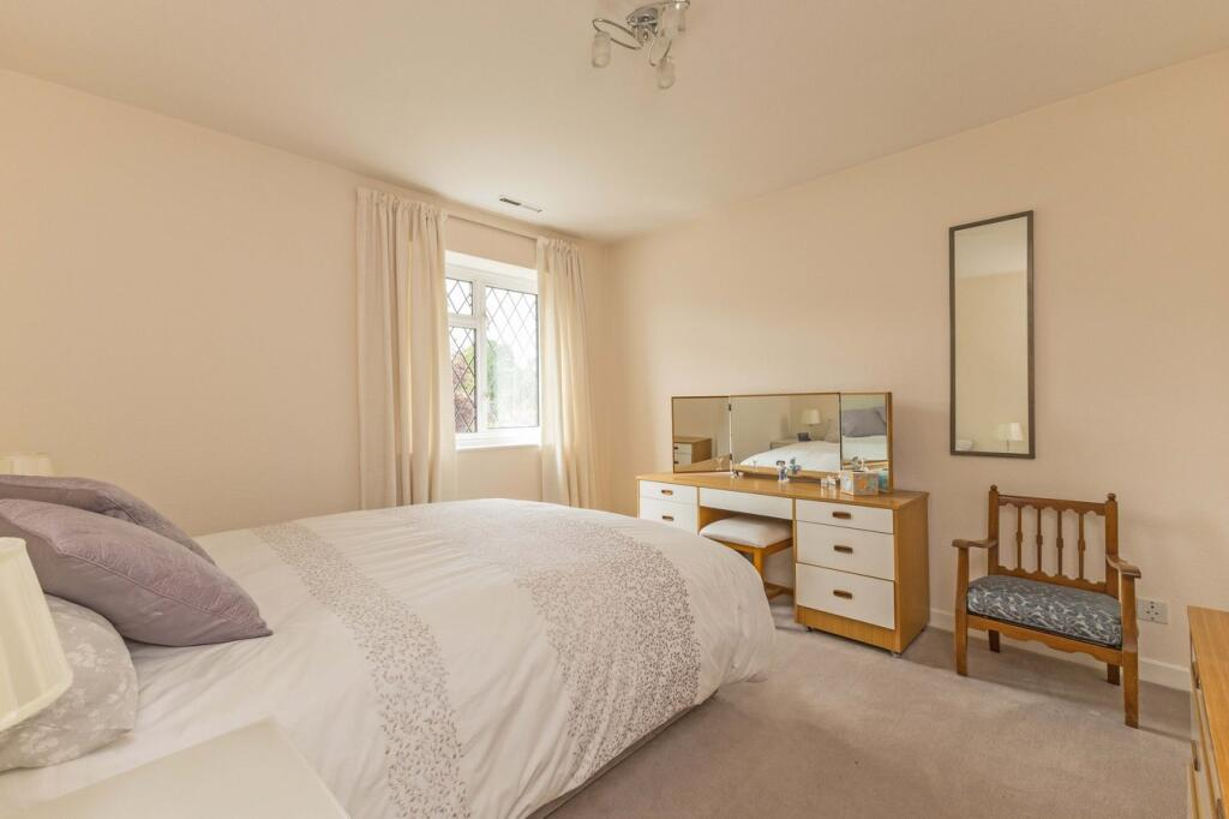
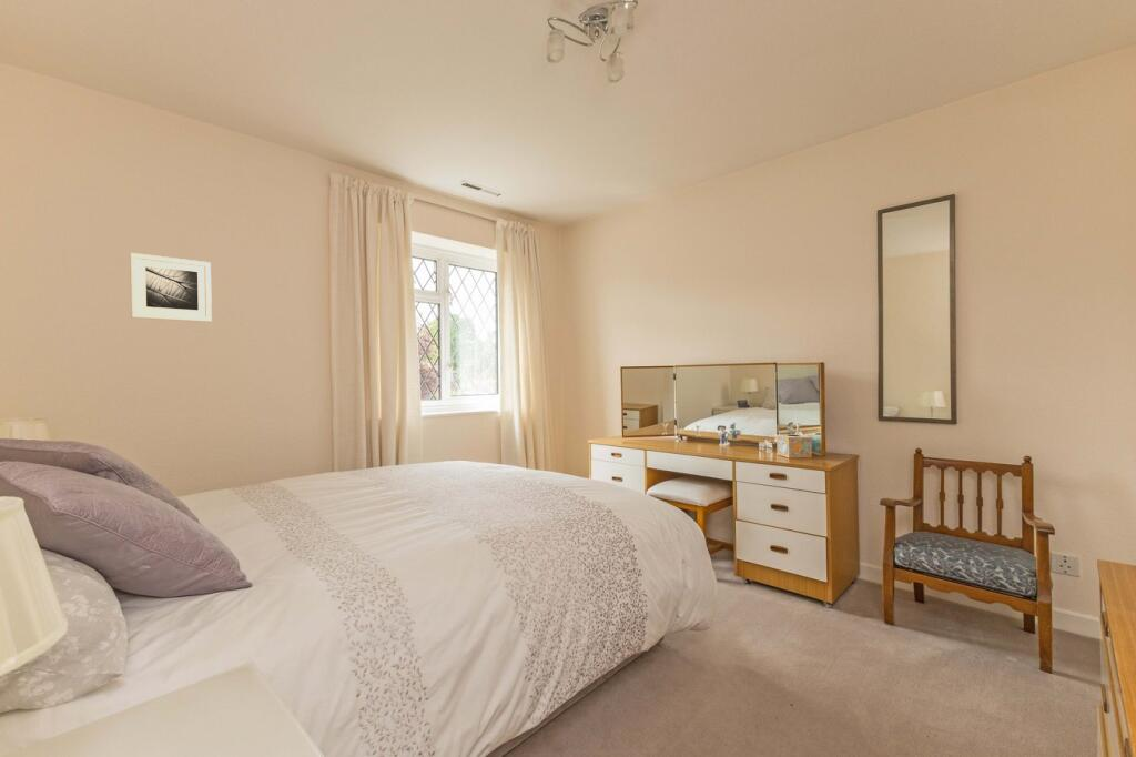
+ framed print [129,252,213,323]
